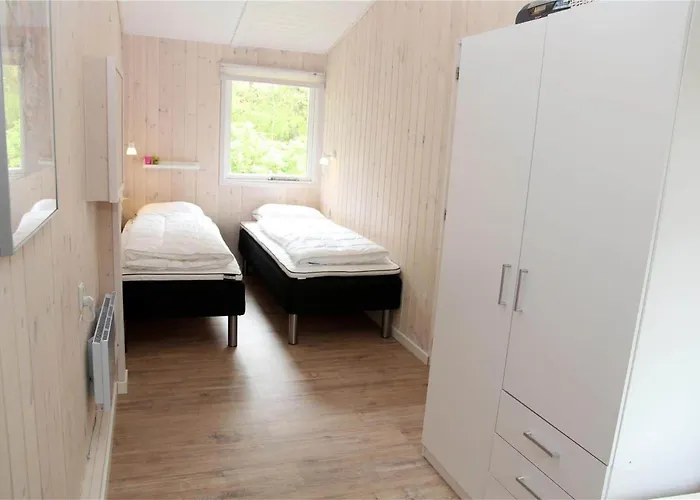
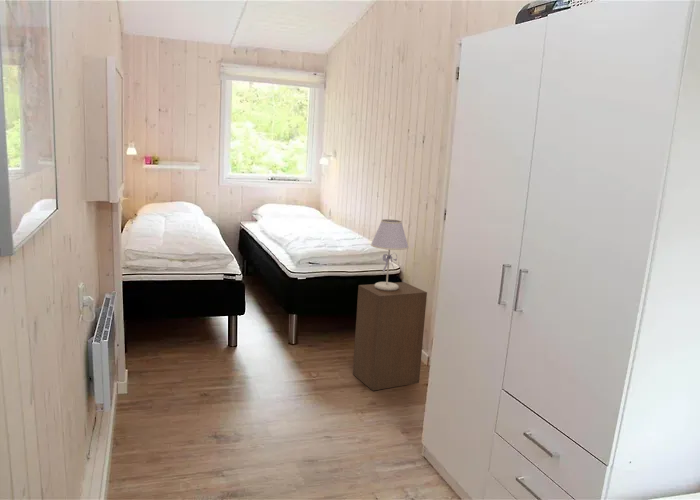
+ speaker [352,281,428,392]
+ table lamp [370,218,410,291]
